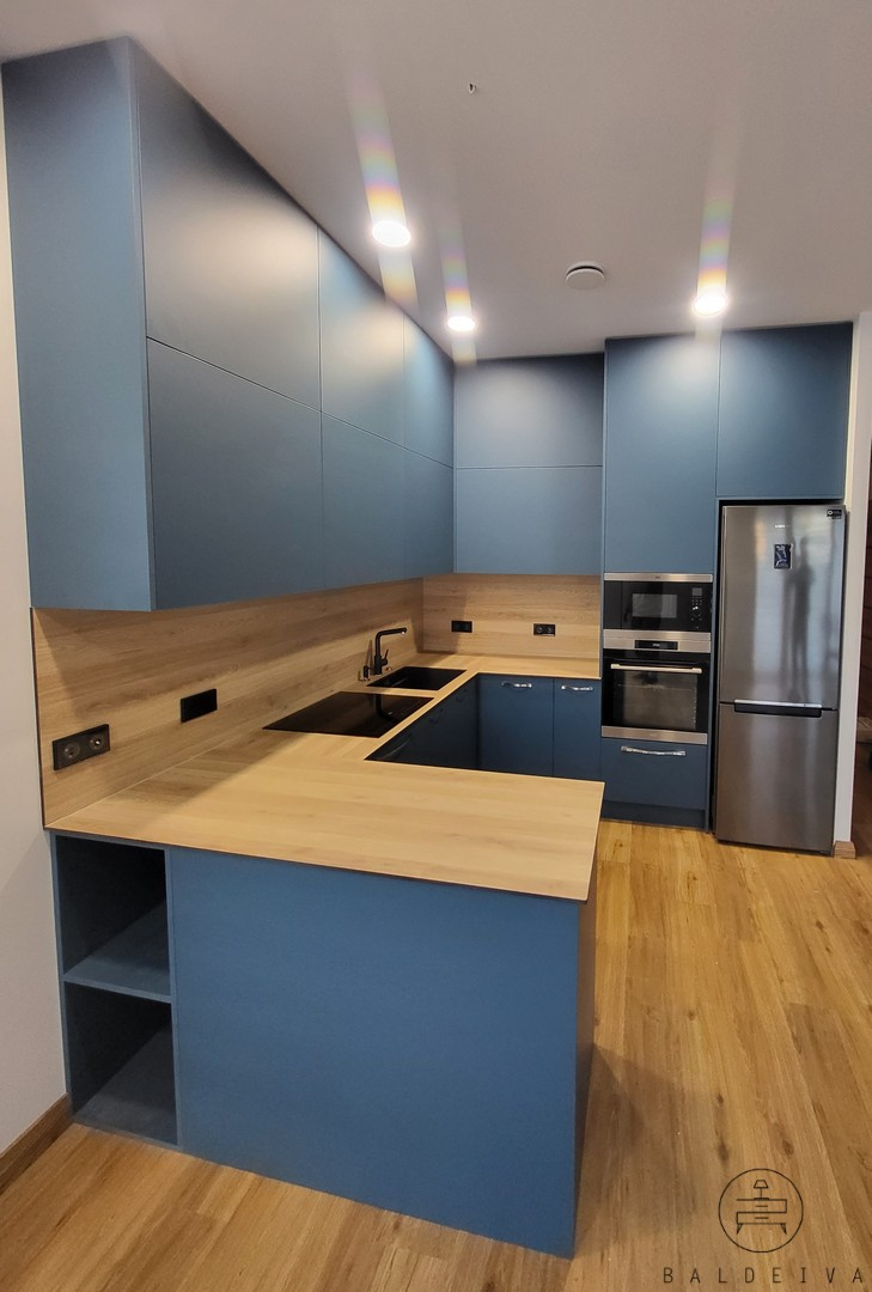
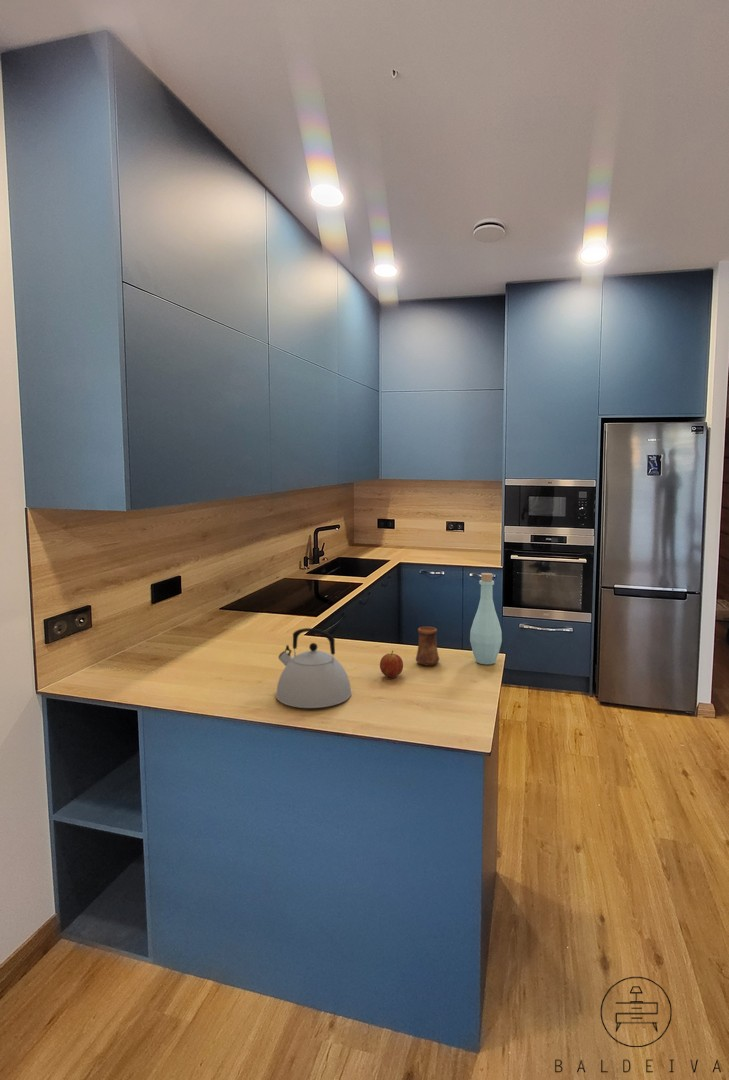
+ bottle [469,572,503,665]
+ fruit [379,650,404,679]
+ kettle [275,627,352,709]
+ cup [415,626,440,667]
